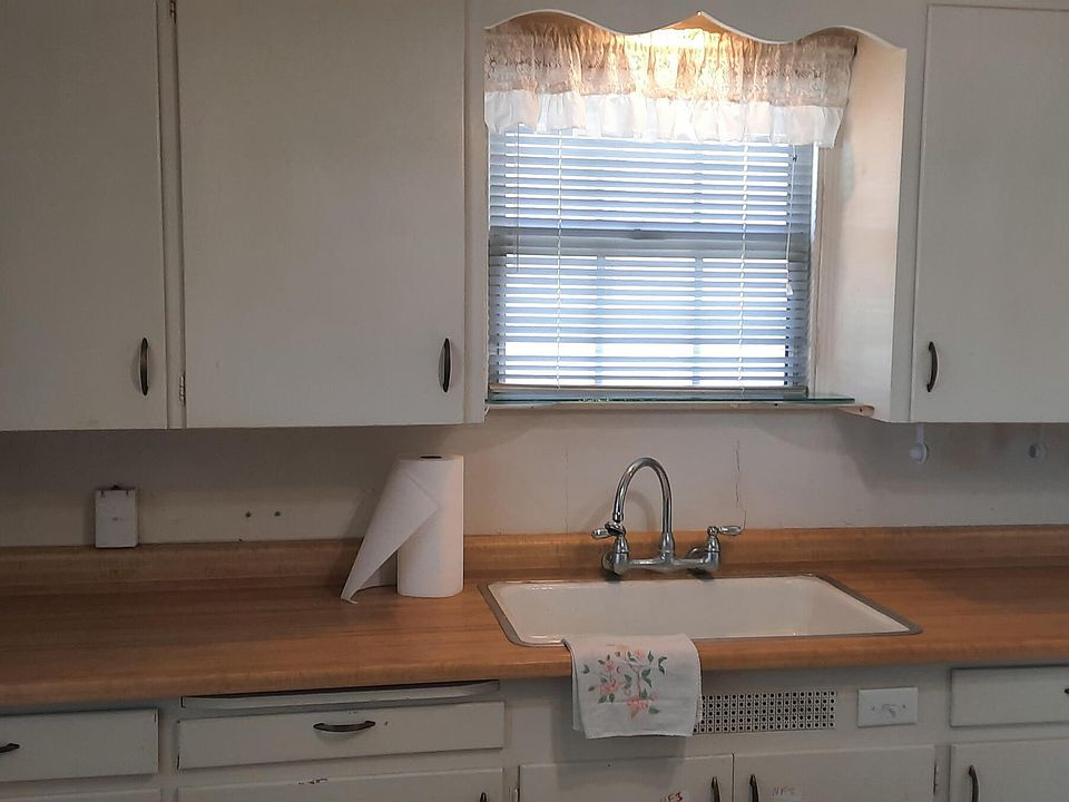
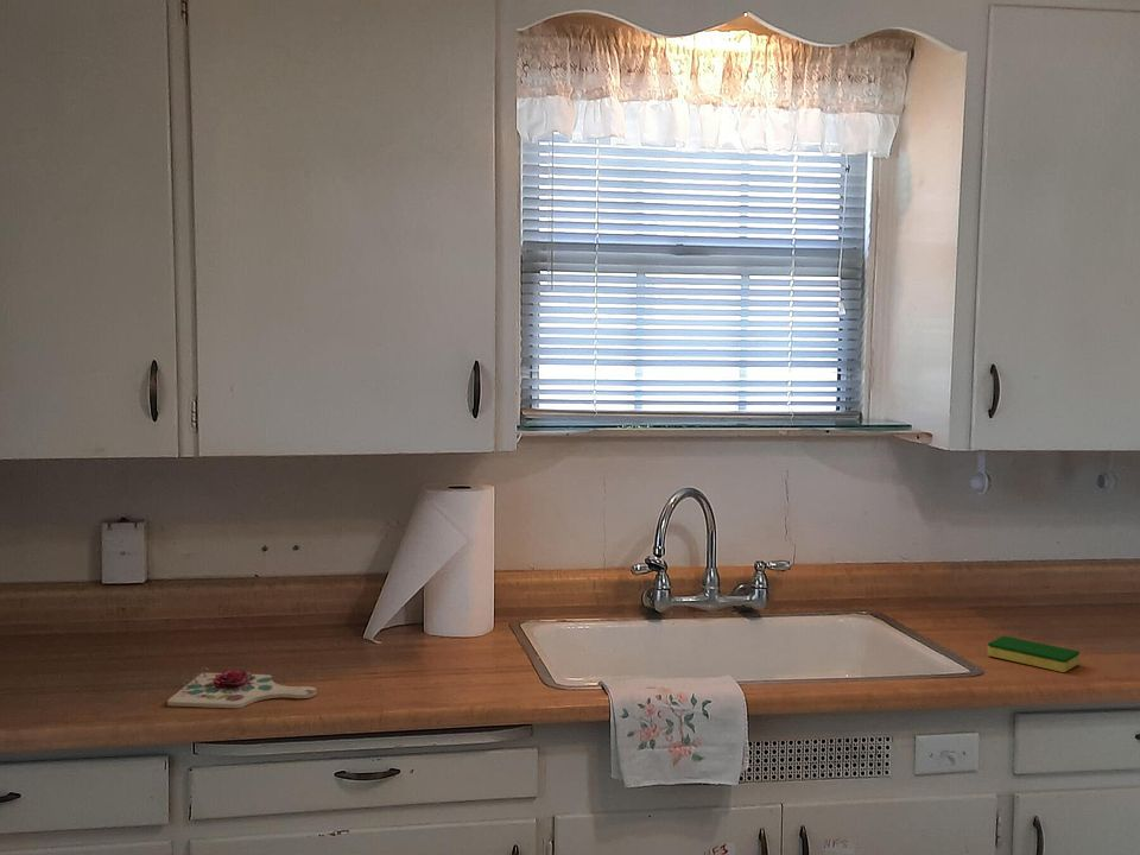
+ dish sponge [987,635,1081,673]
+ cutting board [166,666,317,709]
